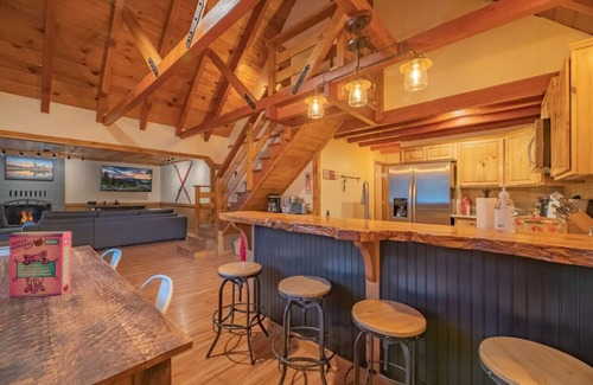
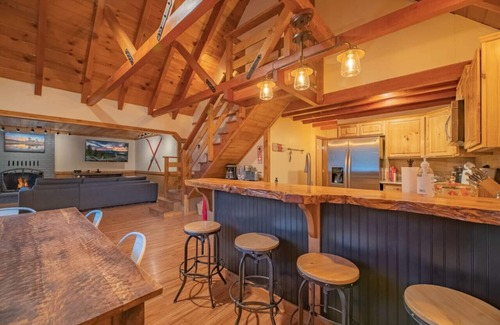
- cereal box [8,230,72,299]
